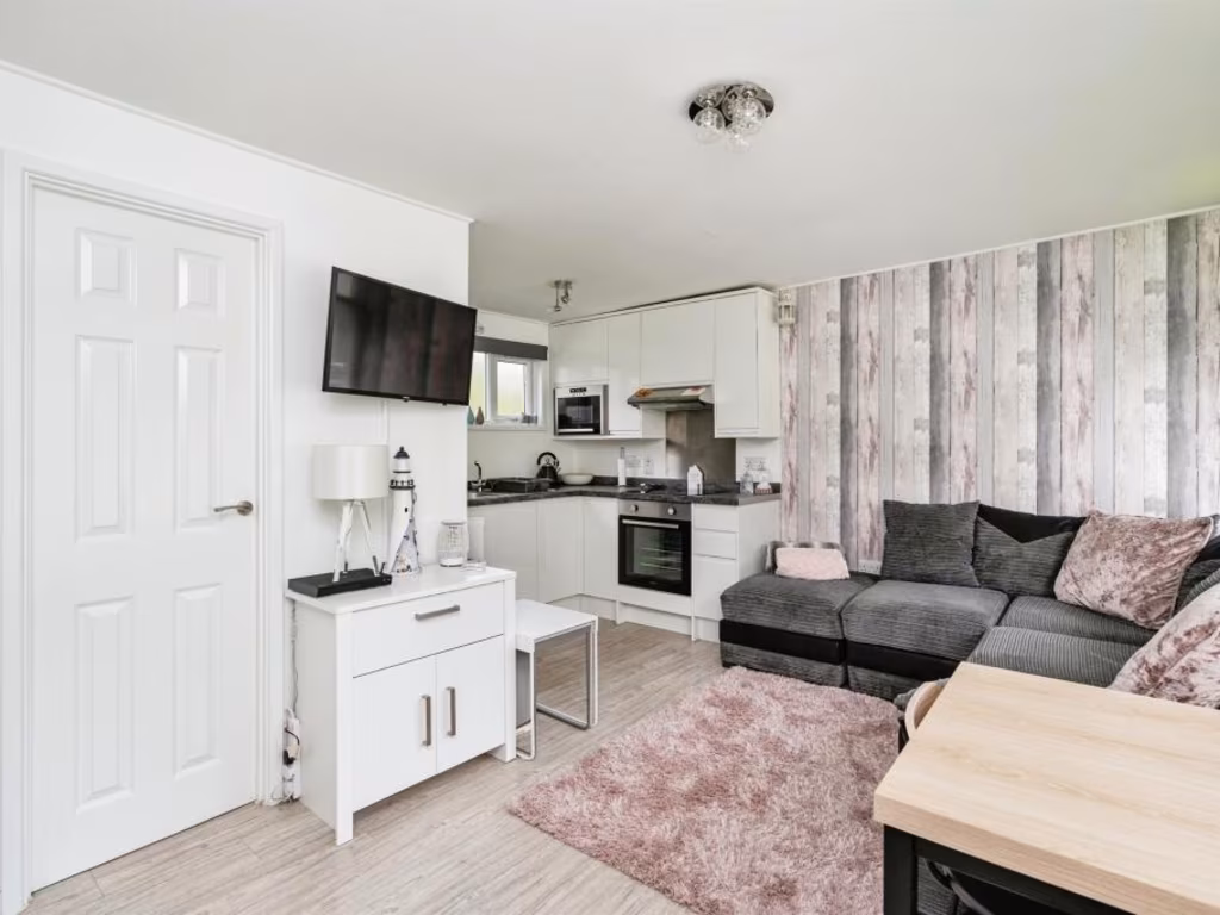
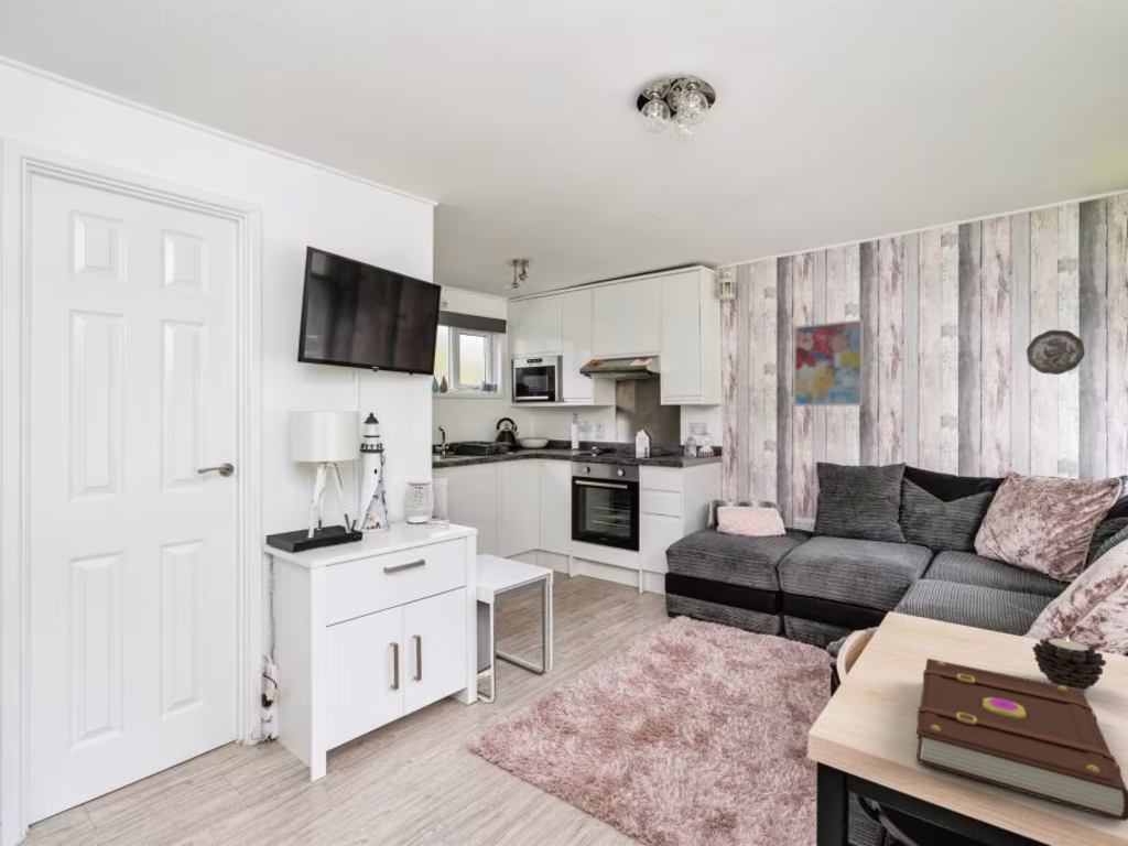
+ candle [1031,633,1107,693]
+ wall art [792,318,865,408]
+ decorative plate [1026,329,1086,376]
+ book [915,658,1128,822]
